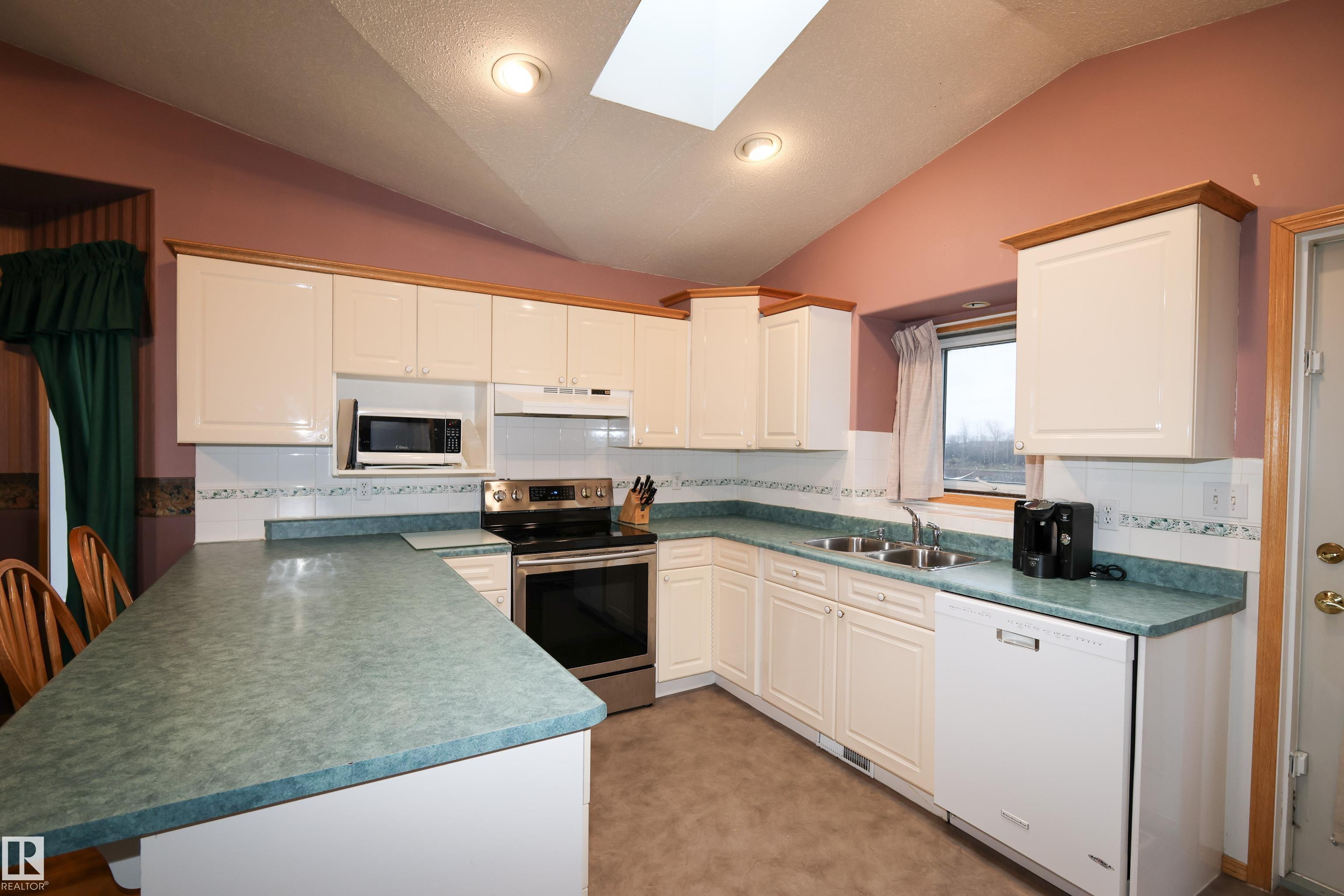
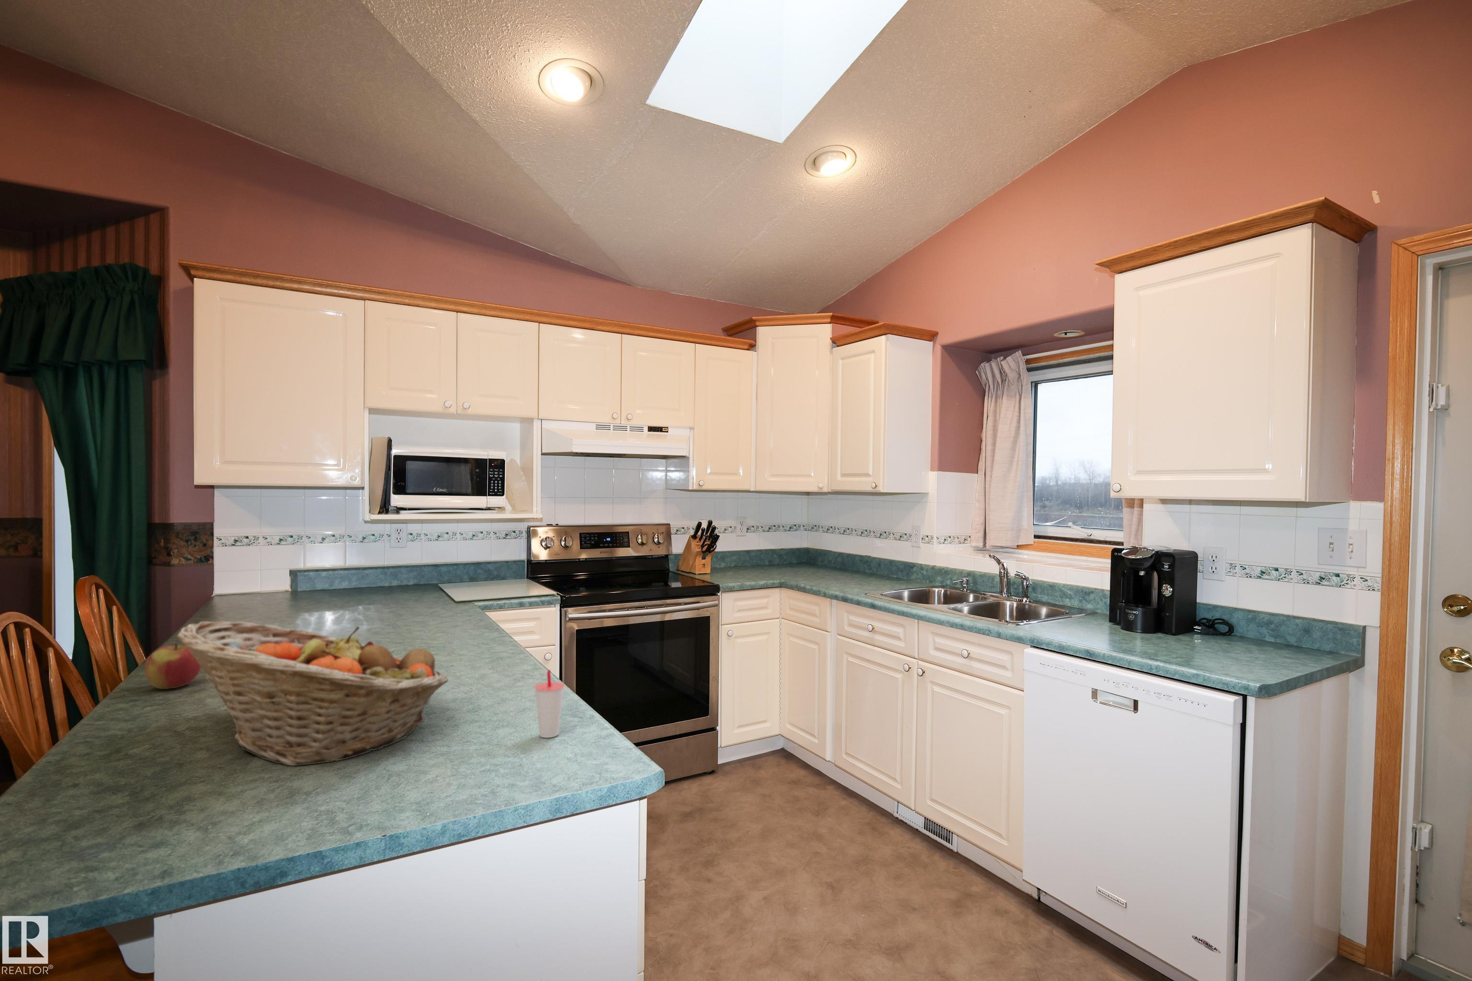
+ fruit basket [175,620,449,766]
+ apple [145,643,202,690]
+ cup [534,669,565,738]
